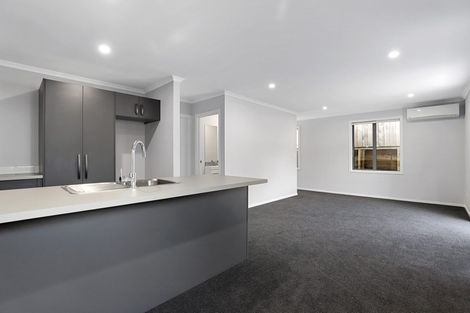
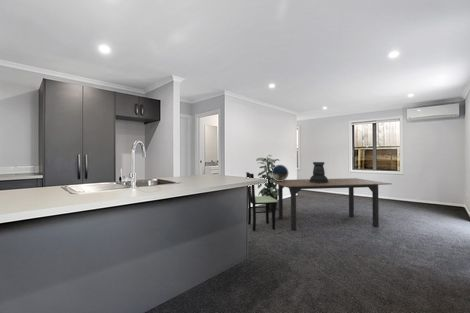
+ pedestal [309,161,329,183]
+ dining chair [245,171,278,232]
+ dining table [269,177,392,232]
+ decorative globe [271,164,289,181]
+ indoor plant [255,154,281,210]
